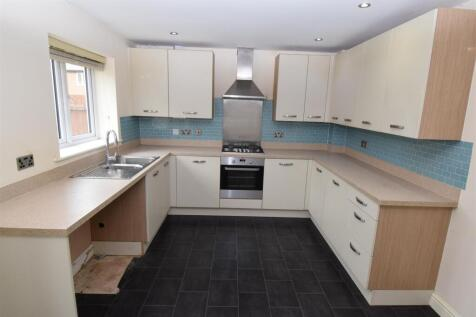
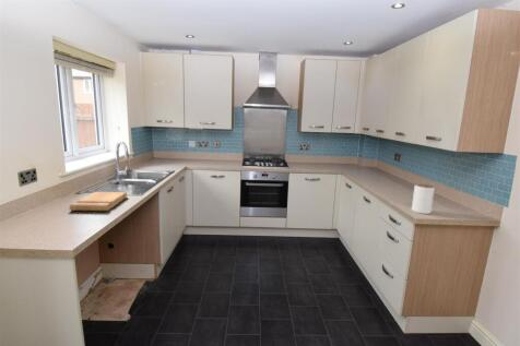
+ cutting board [69,191,128,212]
+ jar [411,182,436,215]
